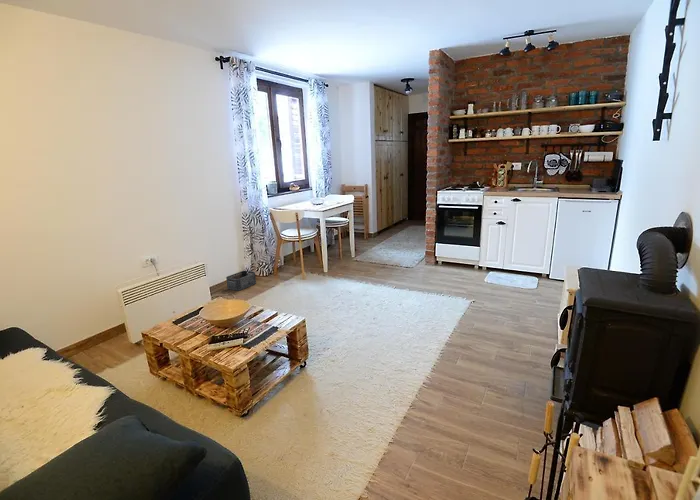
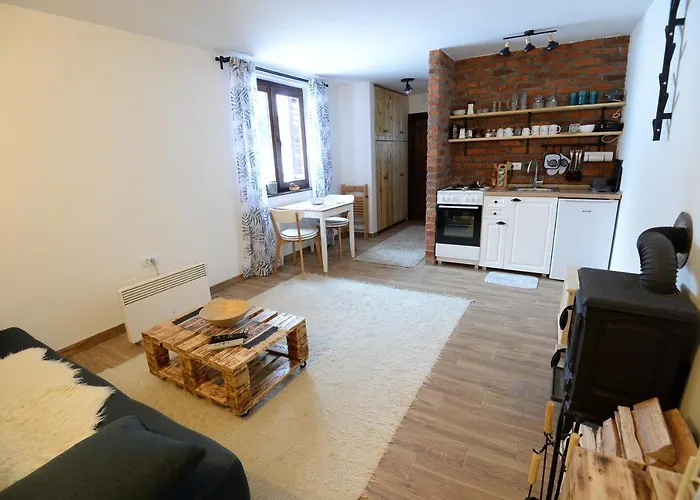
- storage bin [225,270,257,291]
